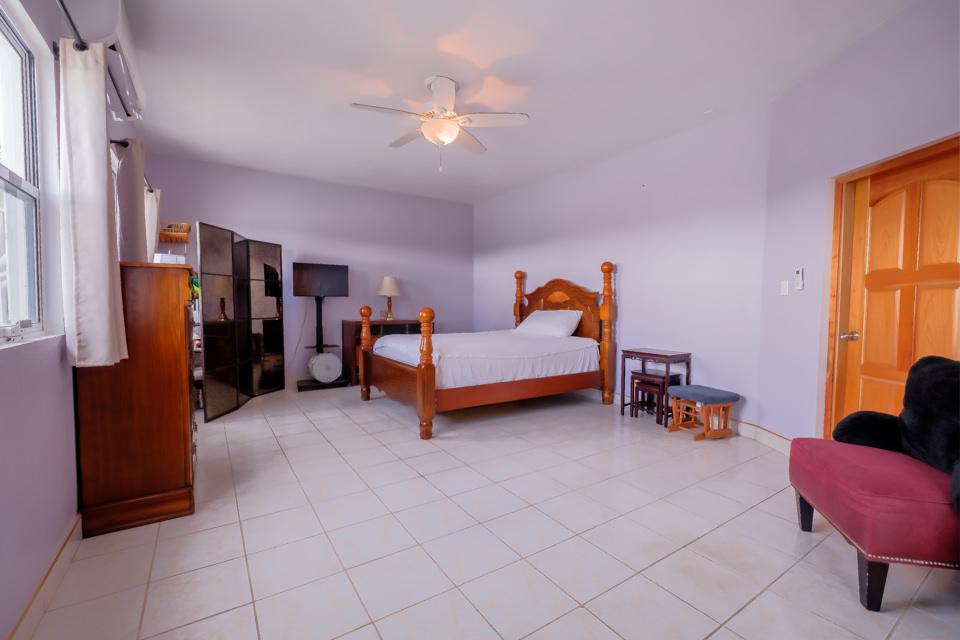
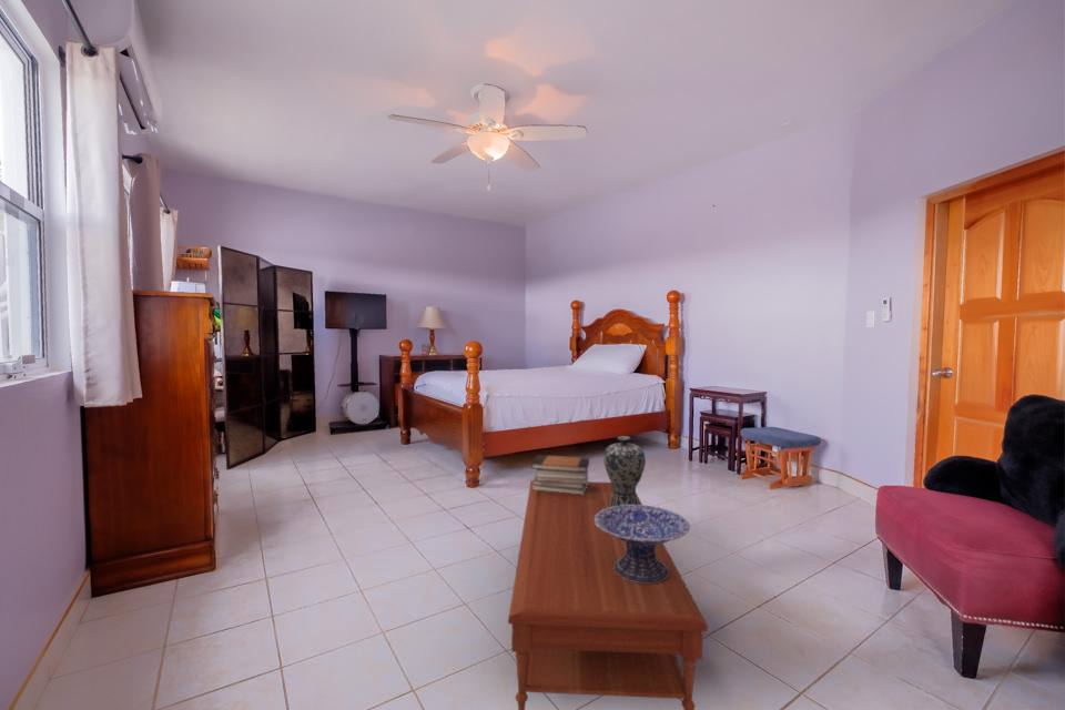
+ coffee table [507,479,709,710]
+ book stack [530,454,590,495]
+ vase [602,435,647,507]
+ decorative bowl [595,504,691,584]
